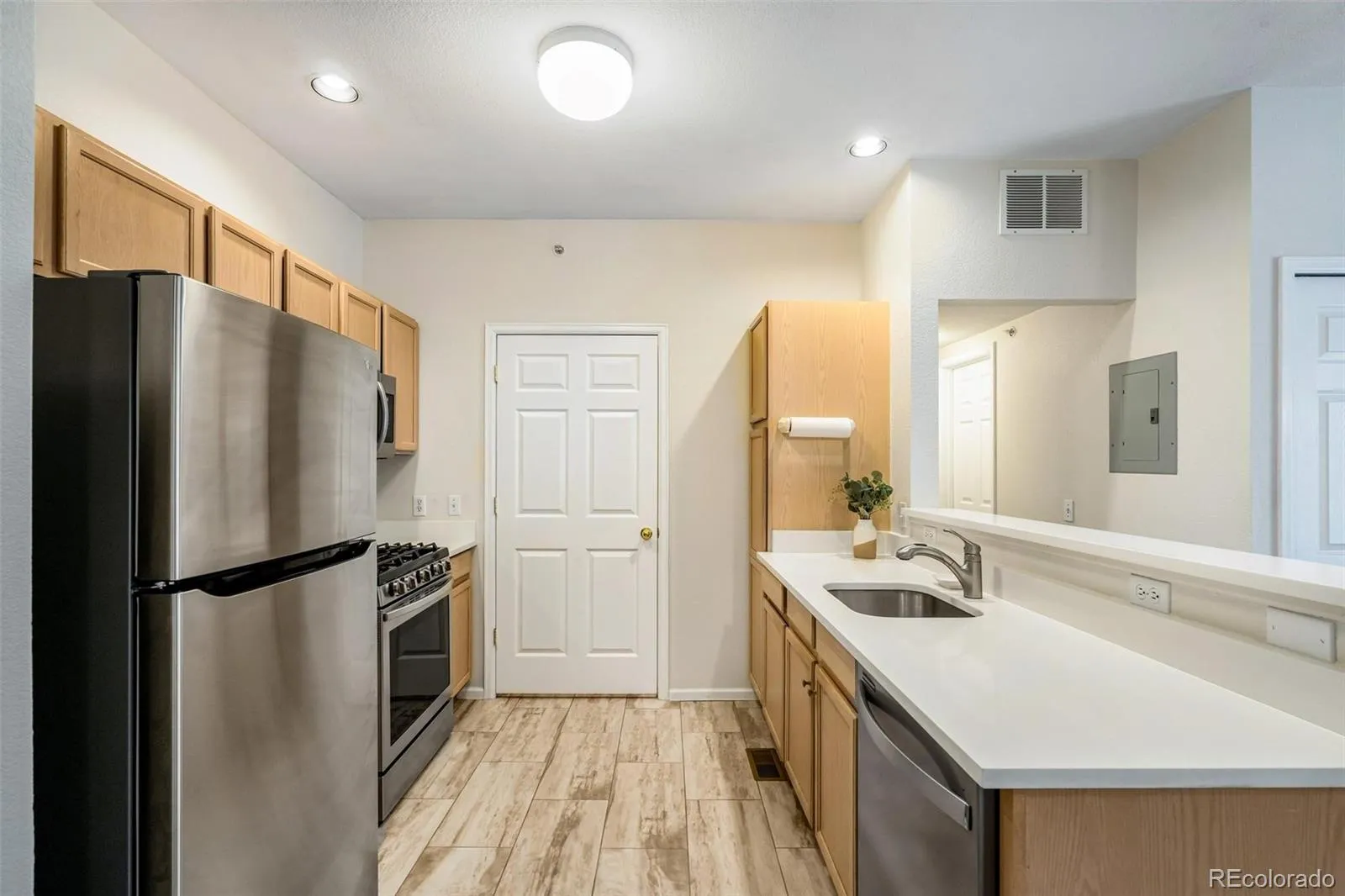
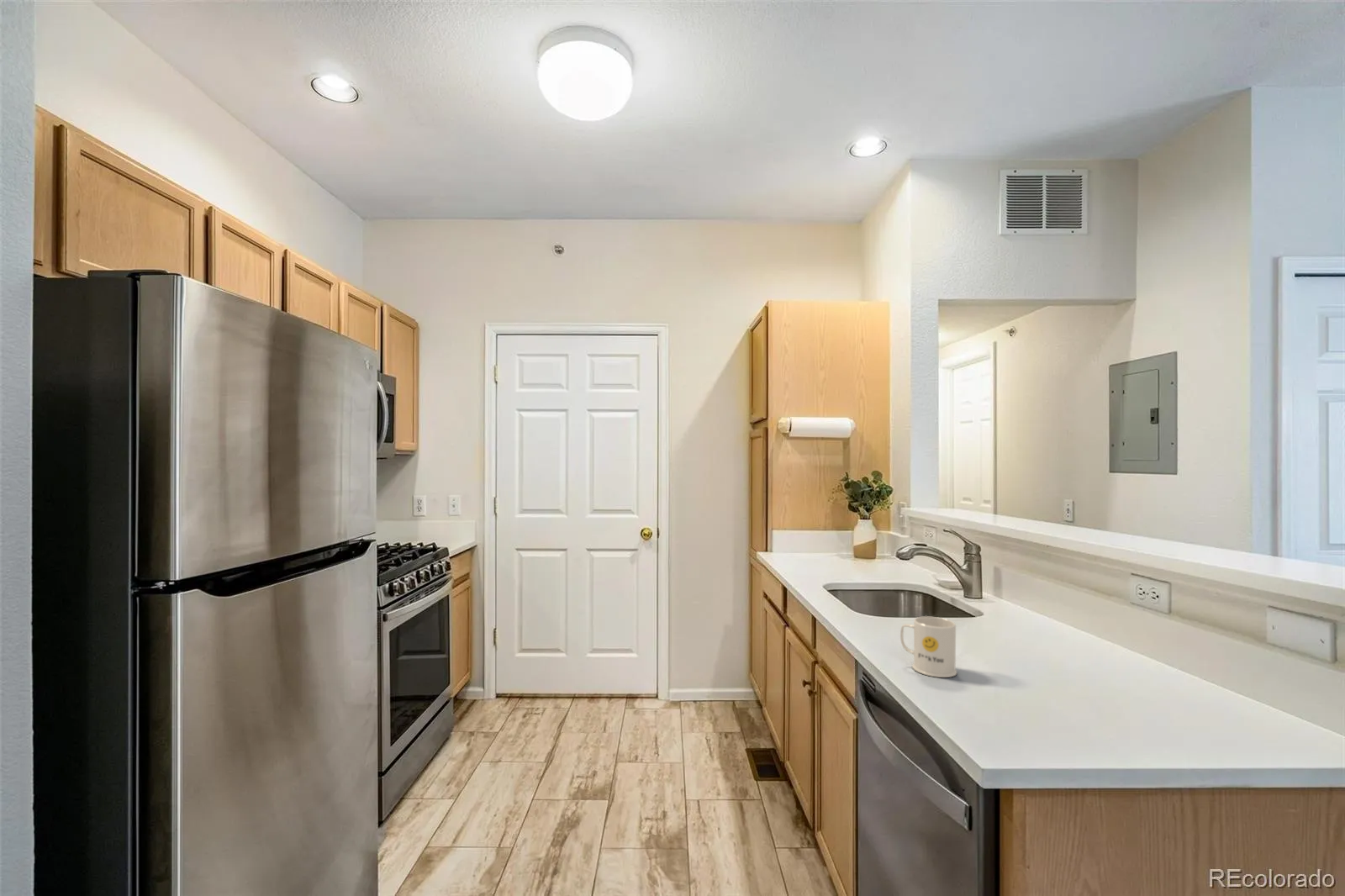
+ mug [899,615,957,678]
